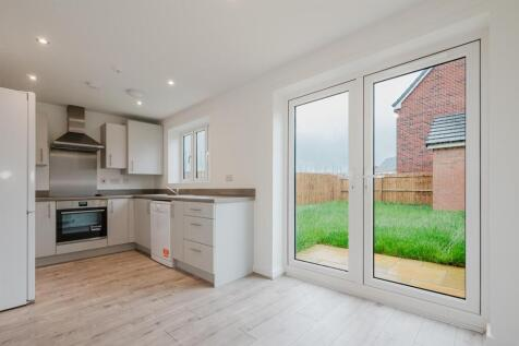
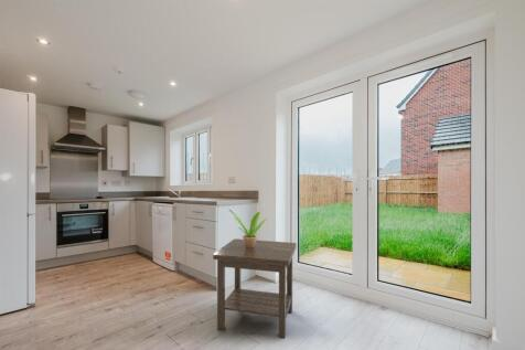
+ potted plant [228,209,268,248]
+ side table [212,237,298,340]
